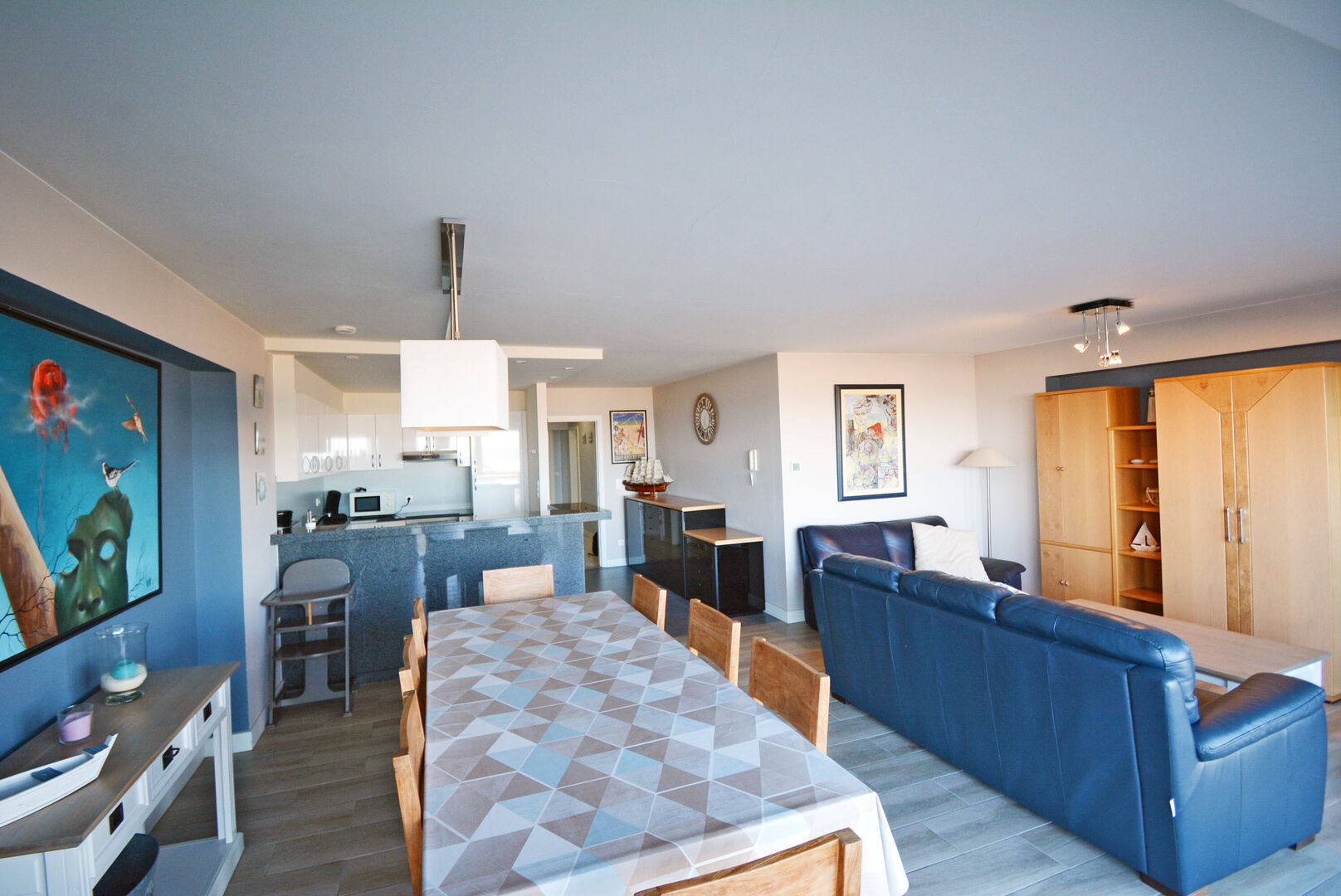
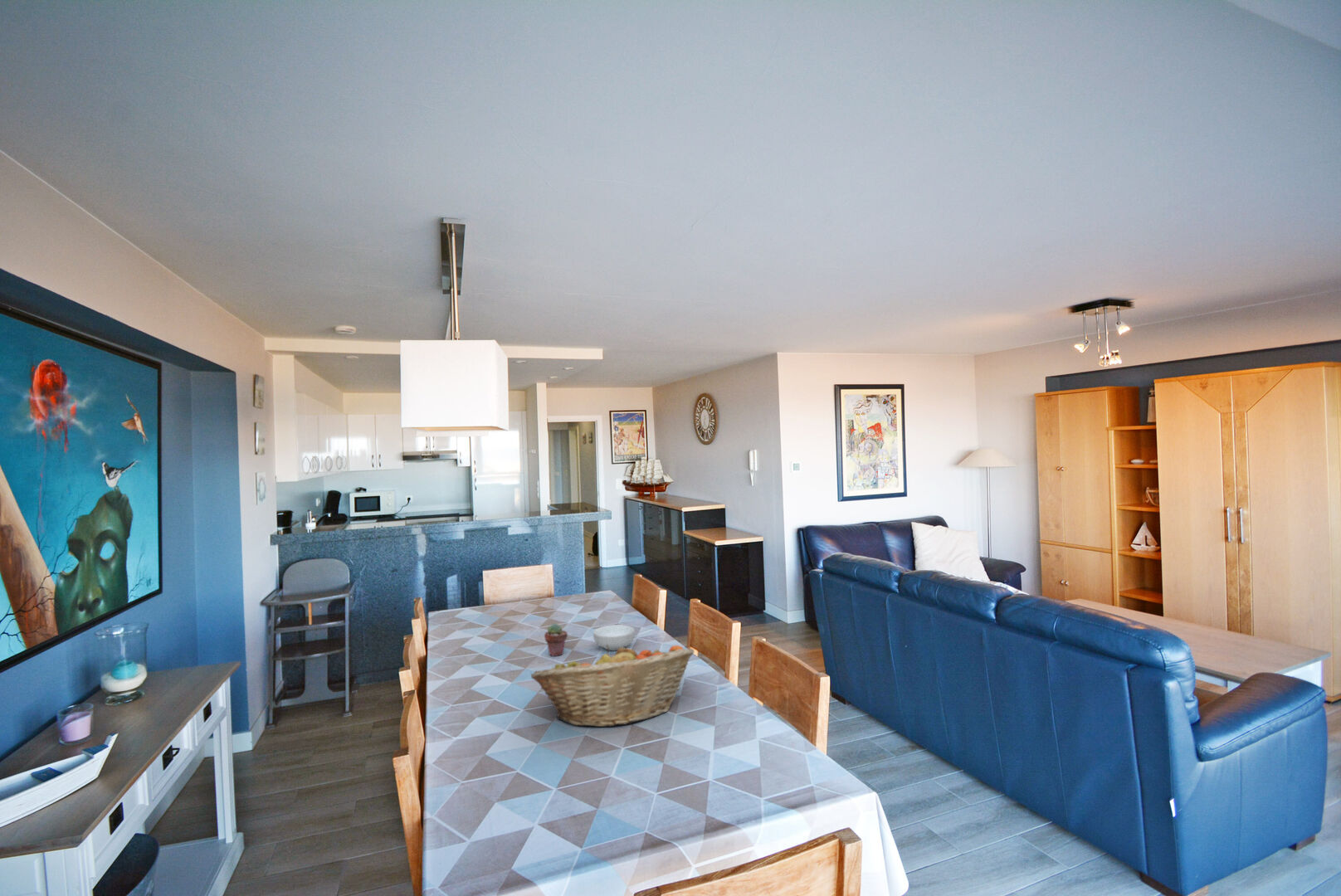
+ fruit basket [530,645,695,728]
+ cereal bowl [592,624,636,651]
+ potted succulent [544,623,568,657]
